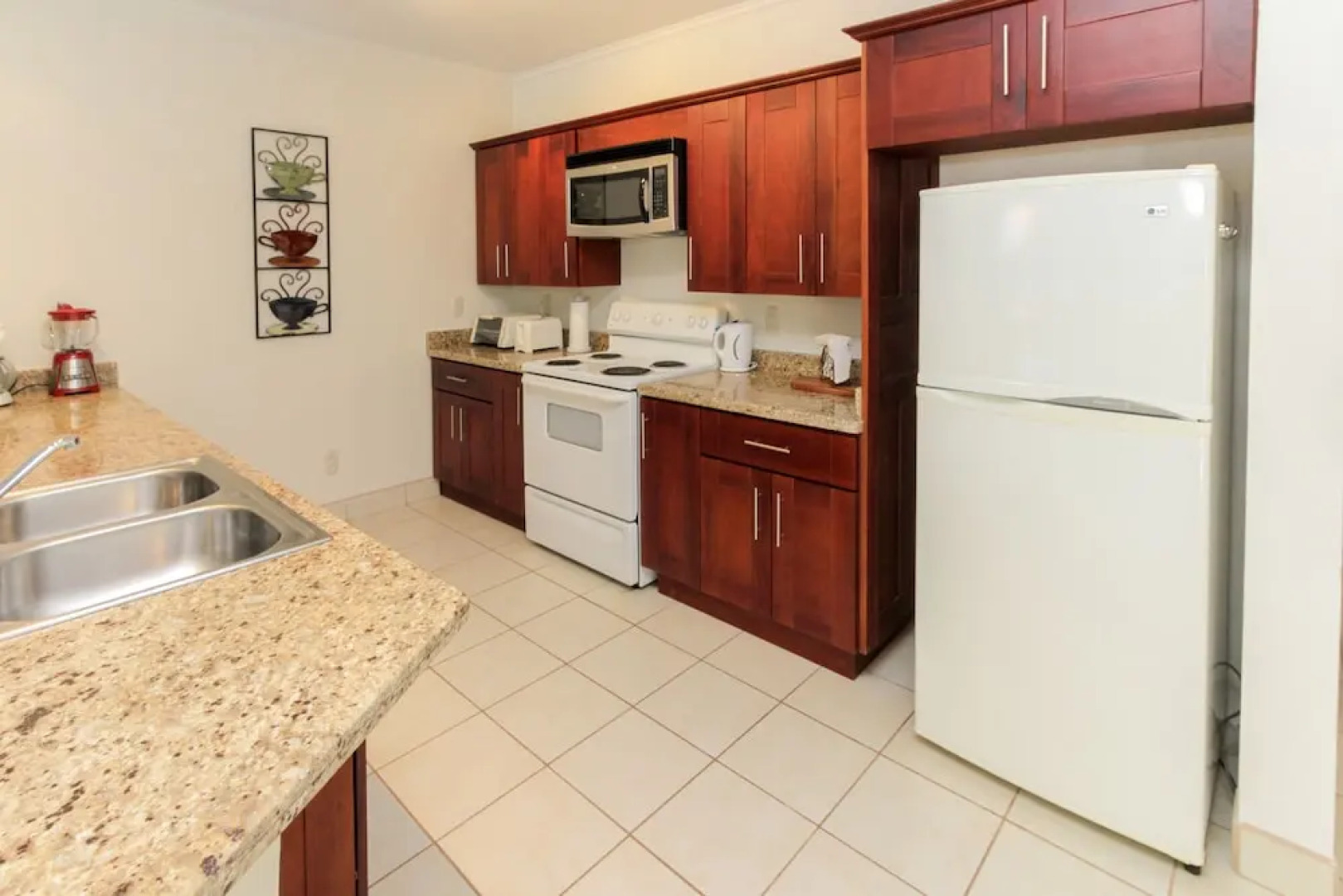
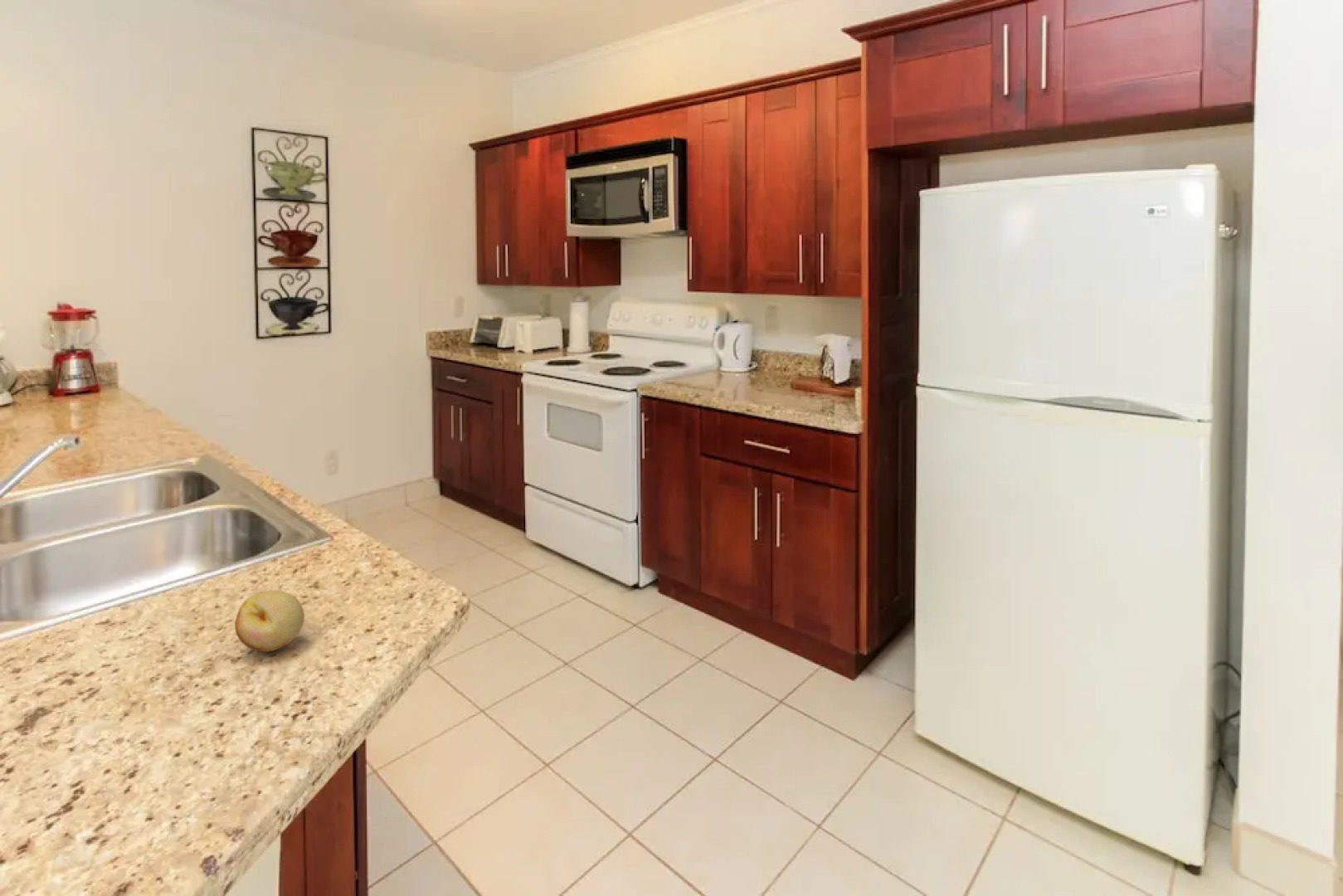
+ fruit [234,589,305,653]
